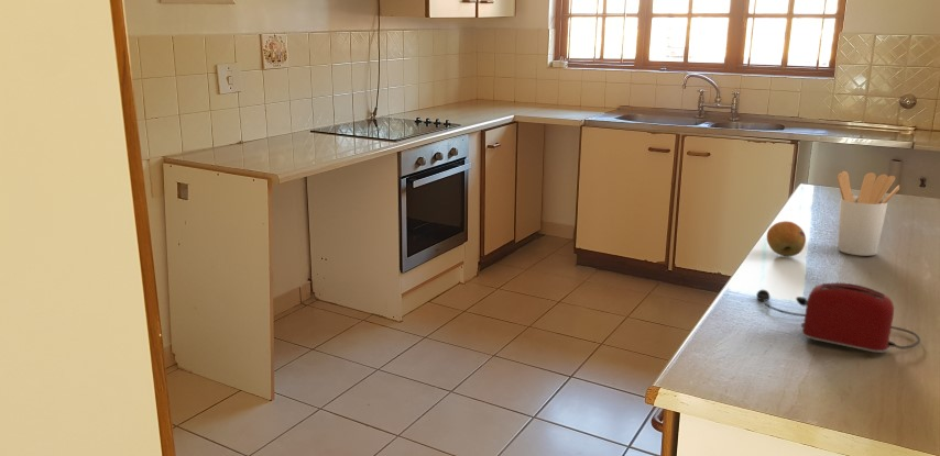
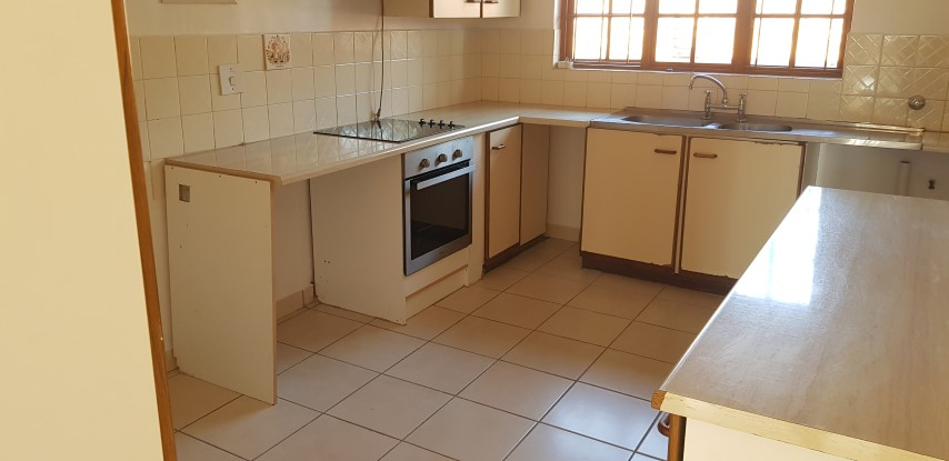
- fruit [766,220,807,257]
- toaster [755,282,921,354]
- utensil holder [837,170,900,257]
